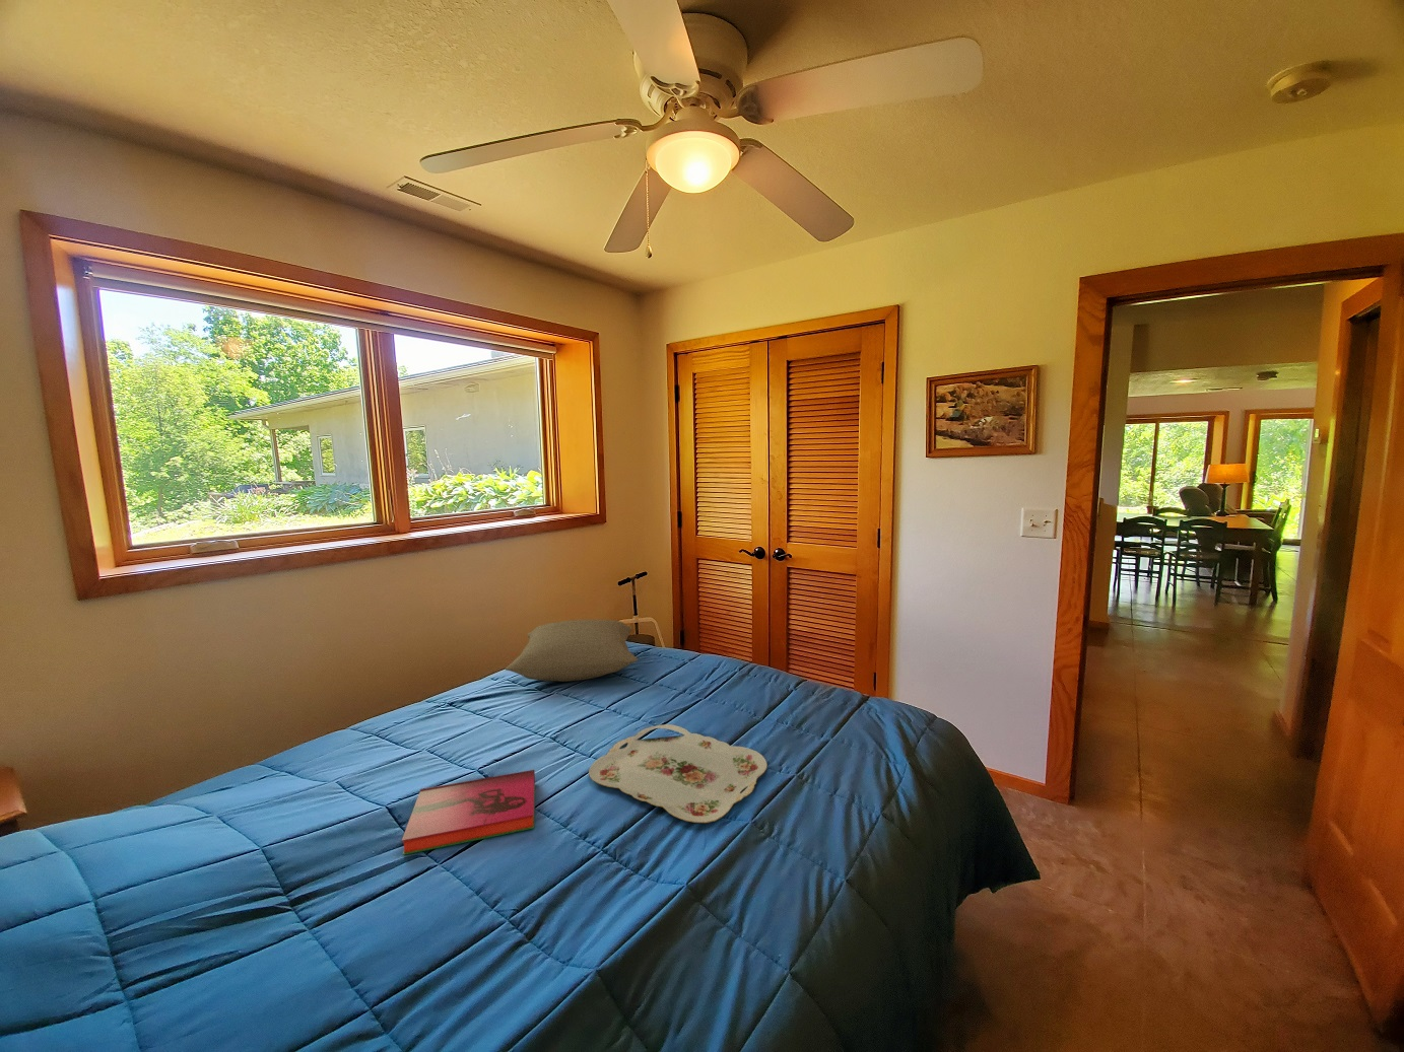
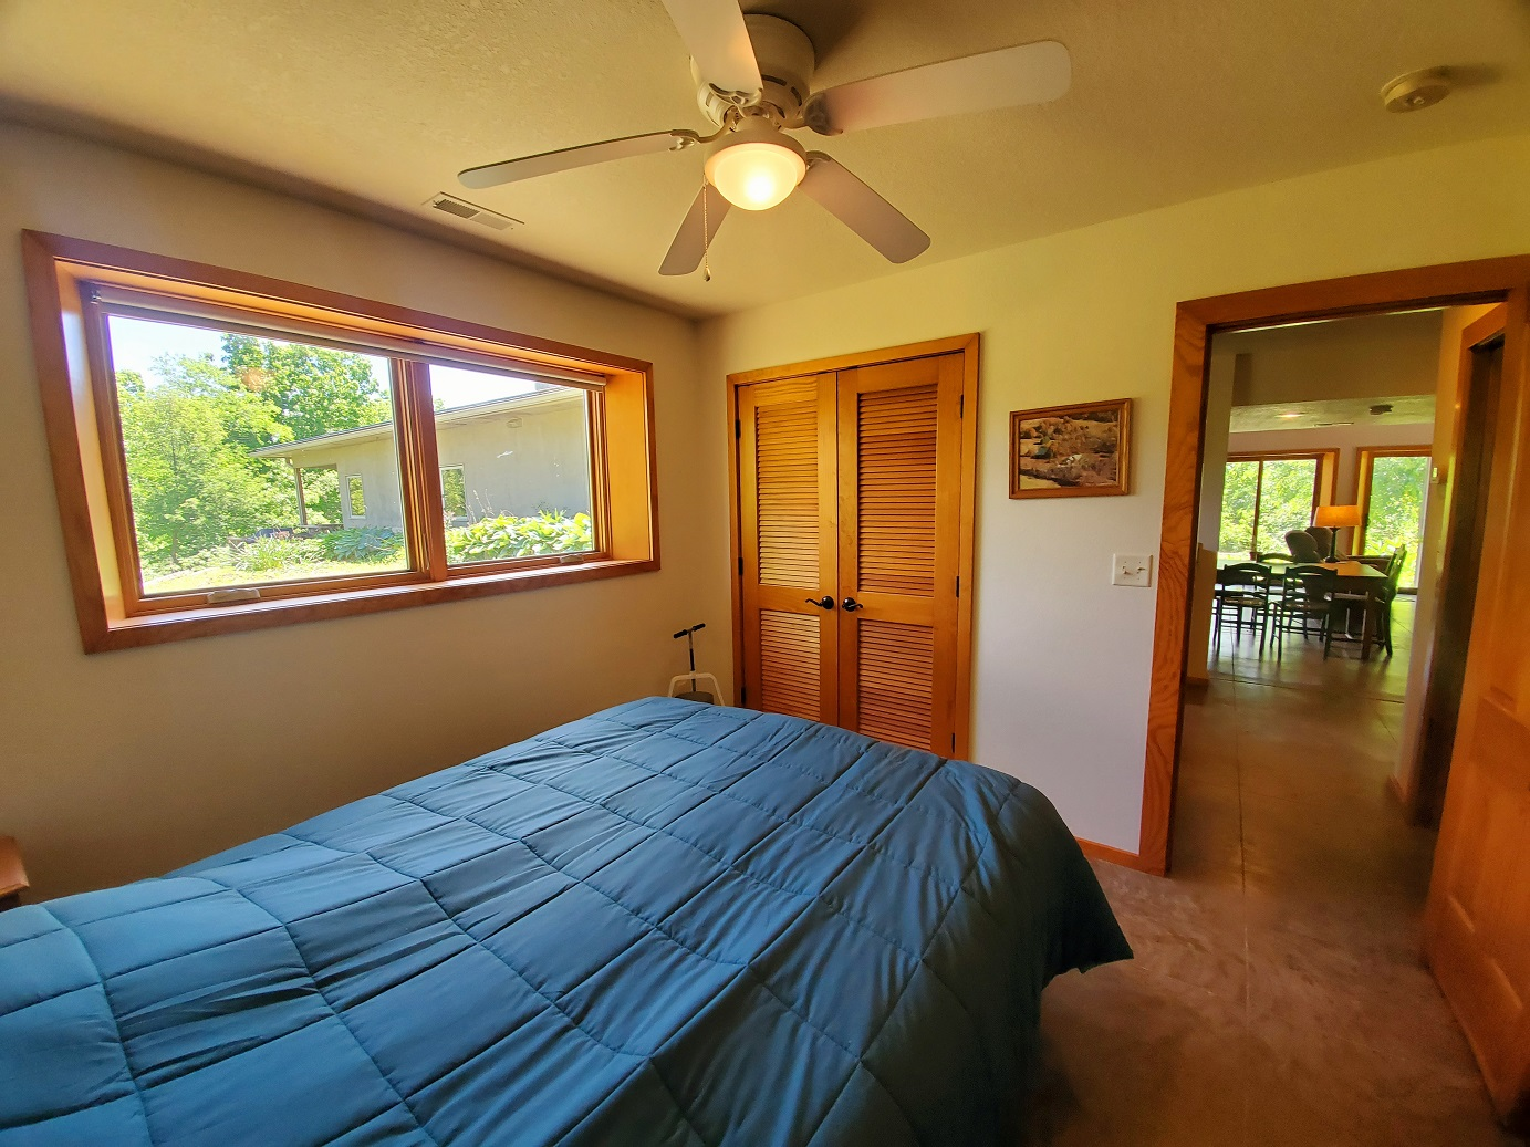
- pillow [504,619,639,683]
- serving tray [588,724,768,823]
- hardback book [401,769,536,856]
